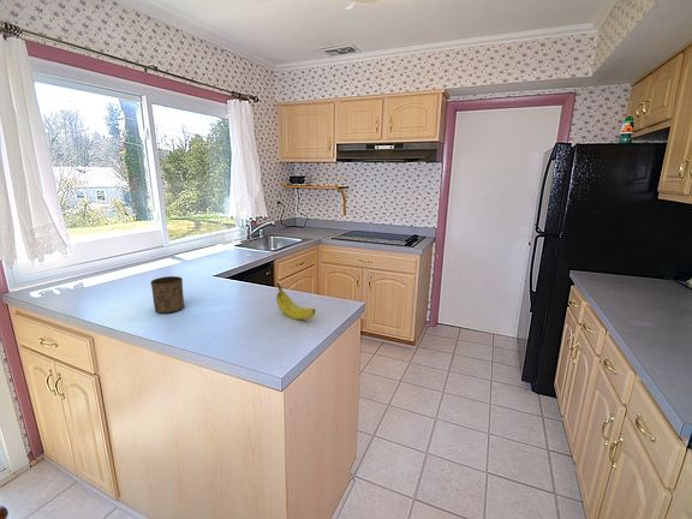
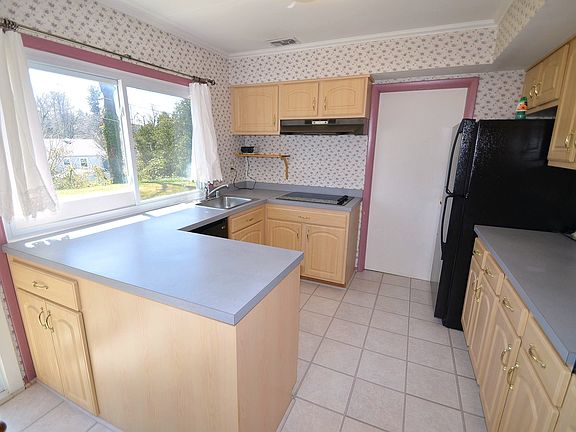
- cup [150,275,185,315]
- fruit [275,282,316,321]
